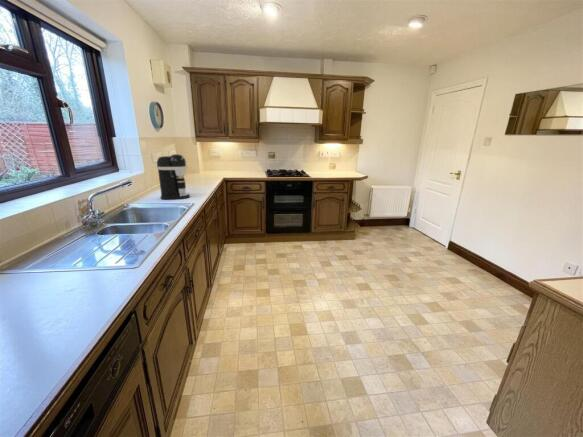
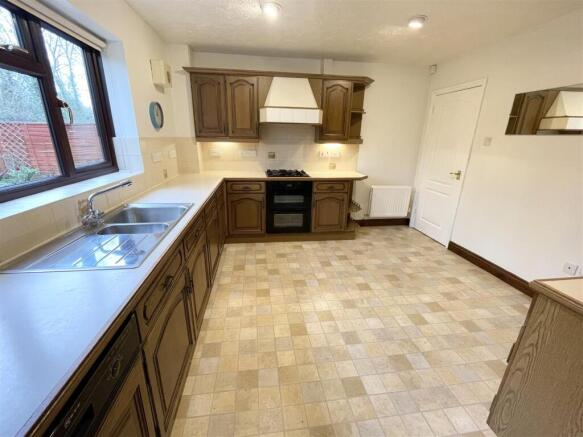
- coffee maker [156,153,191,200]
